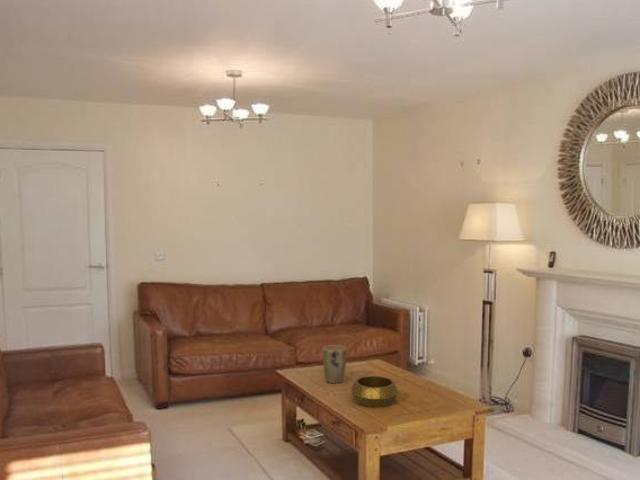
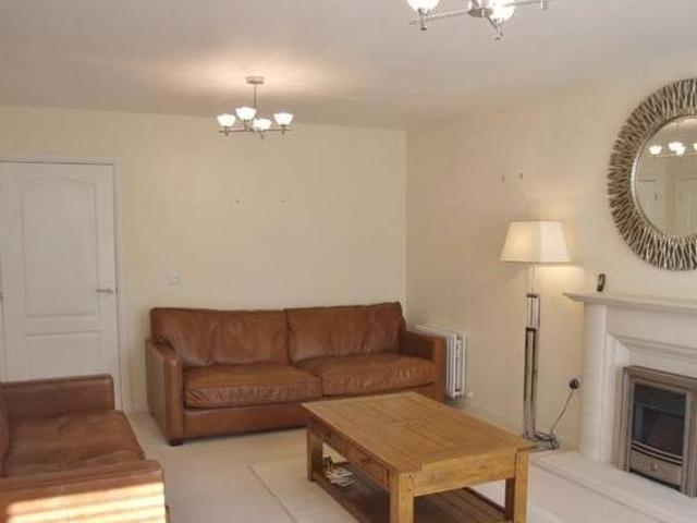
- decorative bowl [350,375,399,409]
- plant pot [322,344,347,384]
